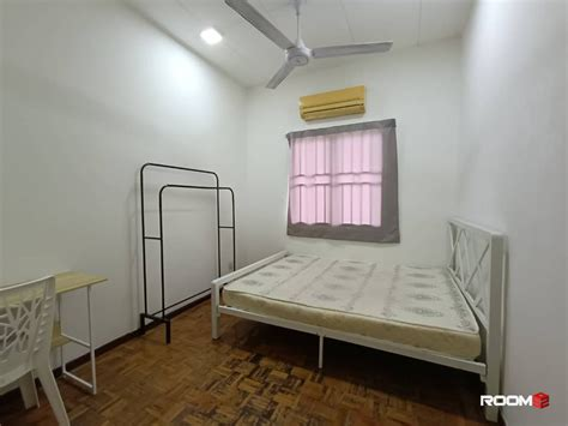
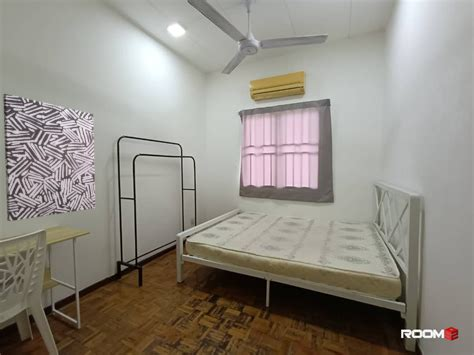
+ wall art [2,93,96,222]
